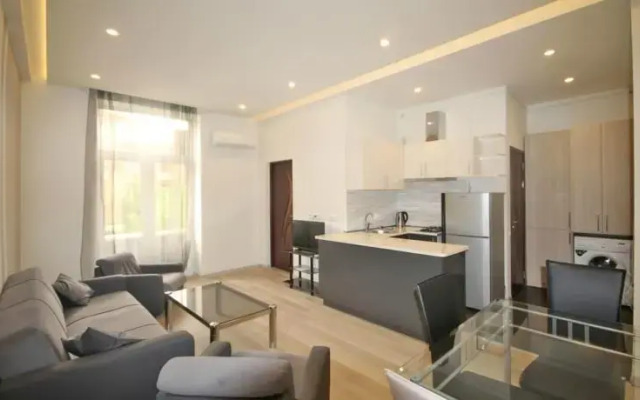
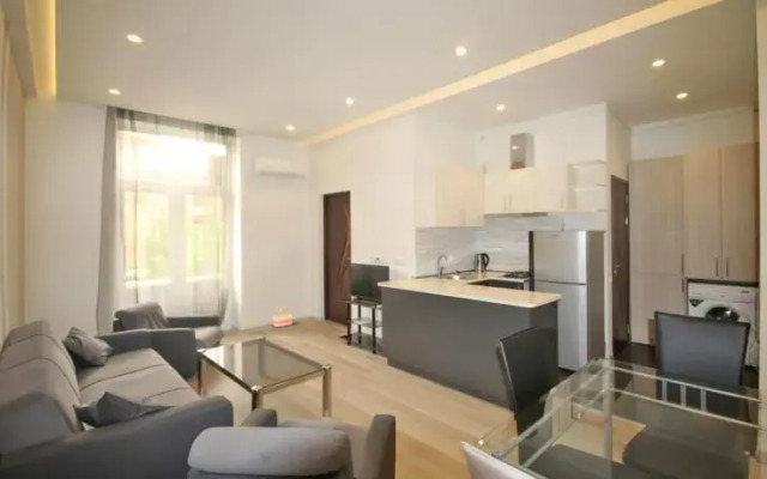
+ basket [272,305,294,328]
